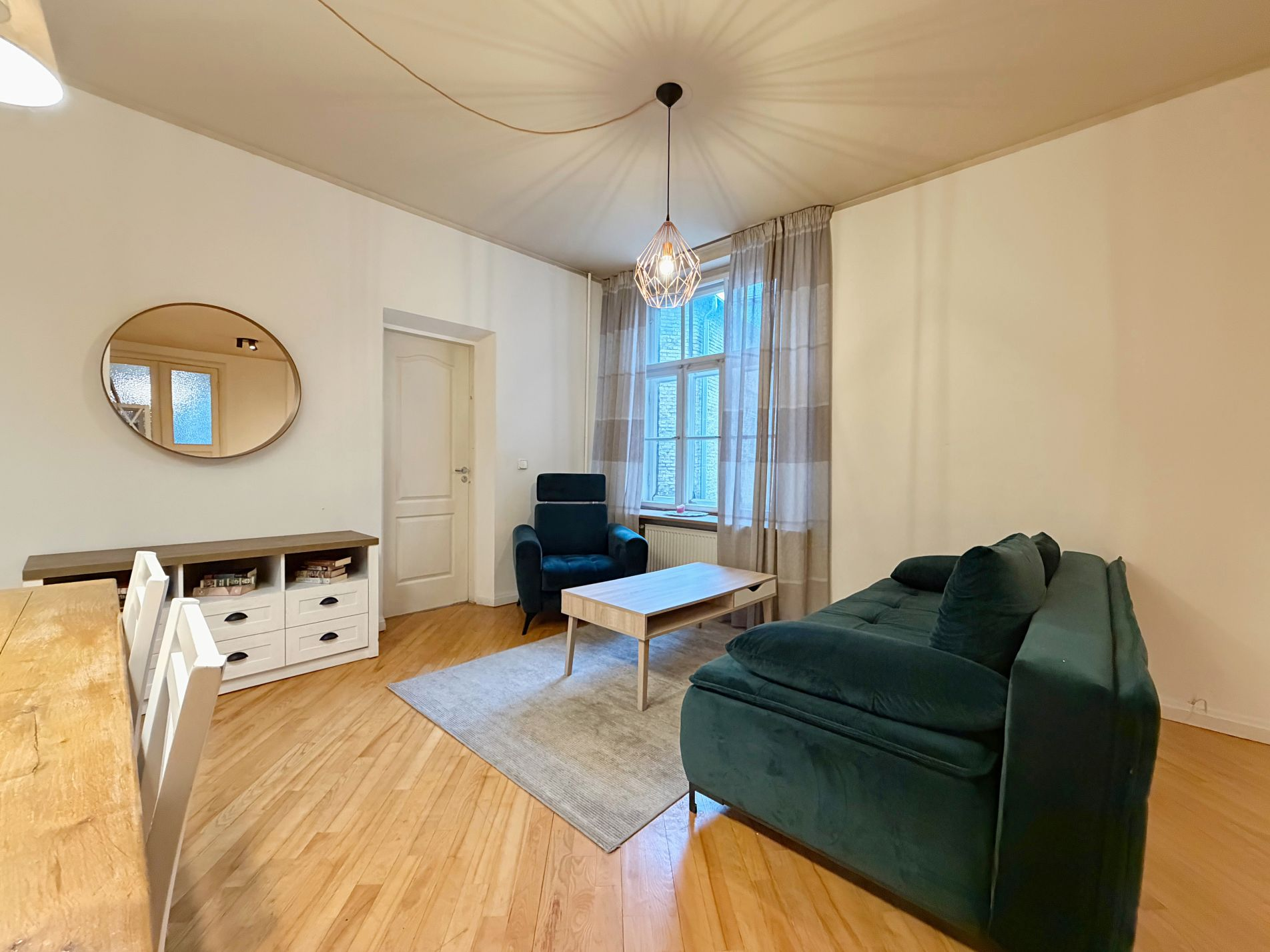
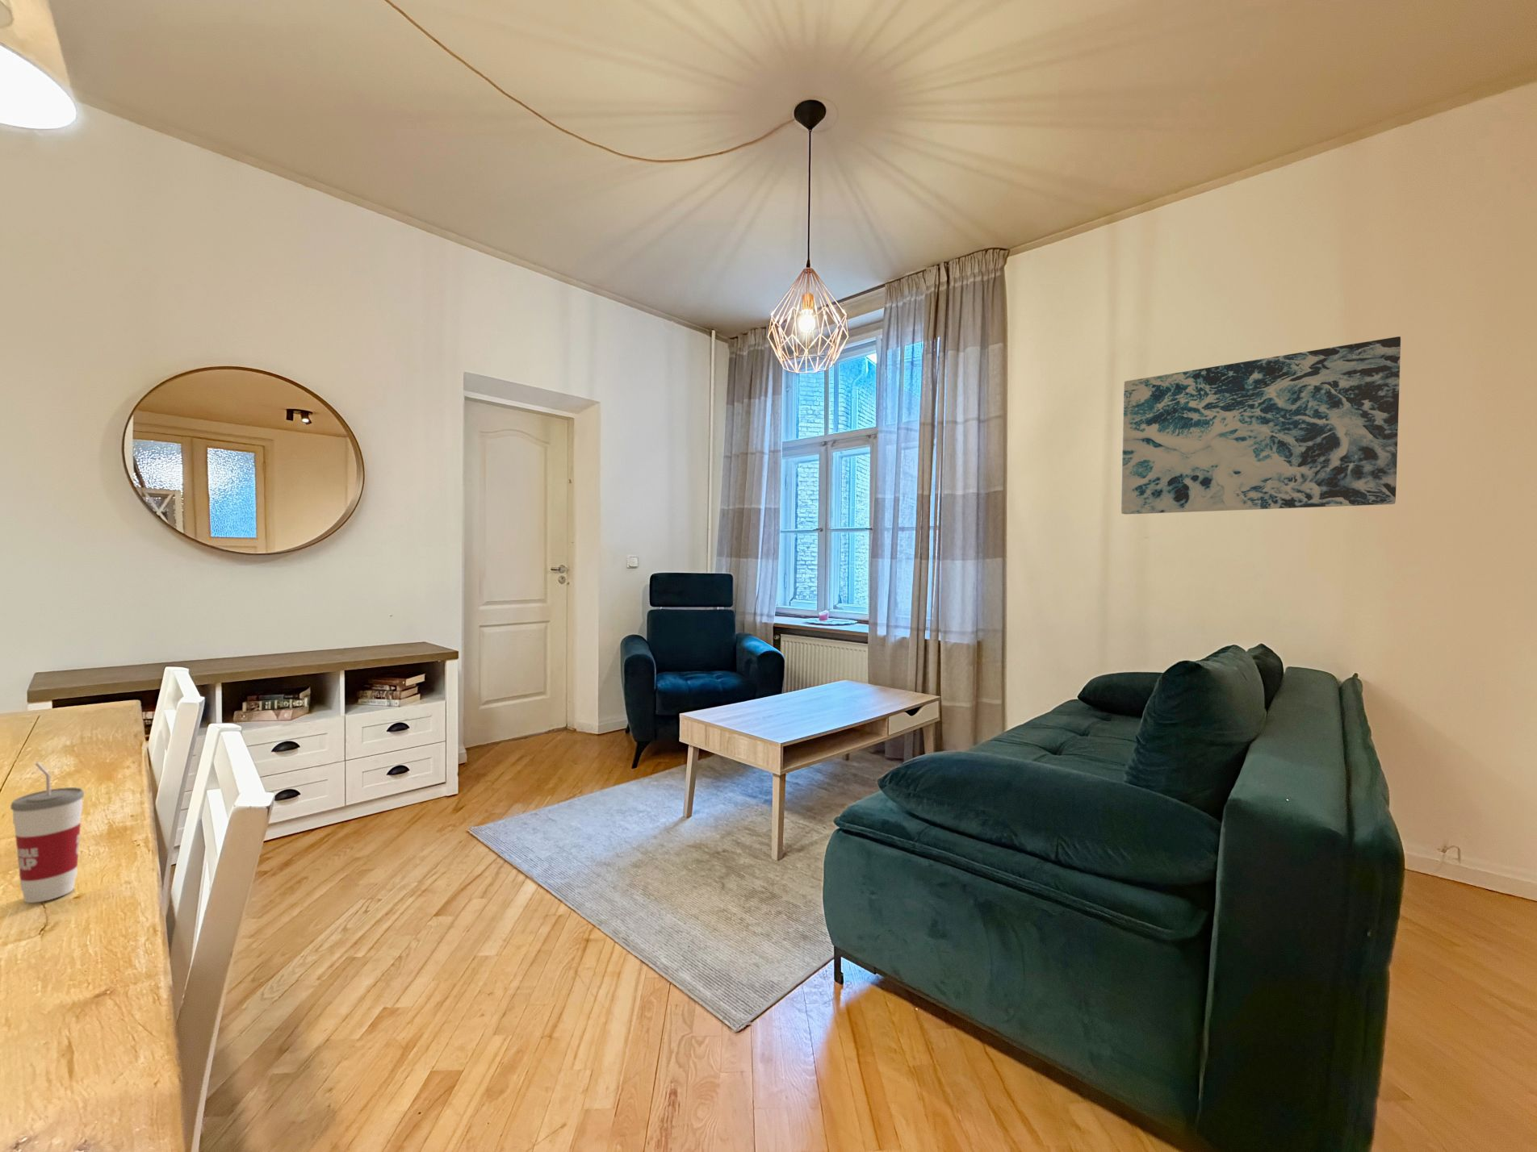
+ cup [10,761,85,904]
+ wall art [1121,335,1401,514]
